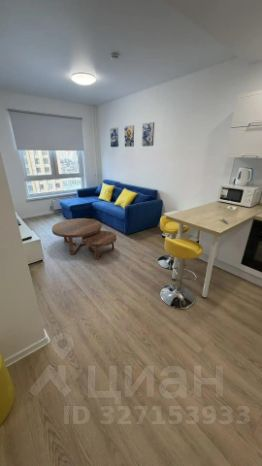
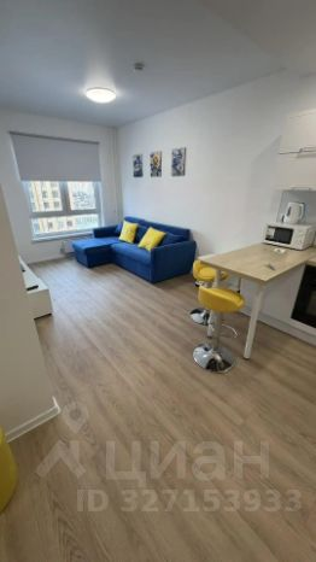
- coffee table [51,217,117,261]
